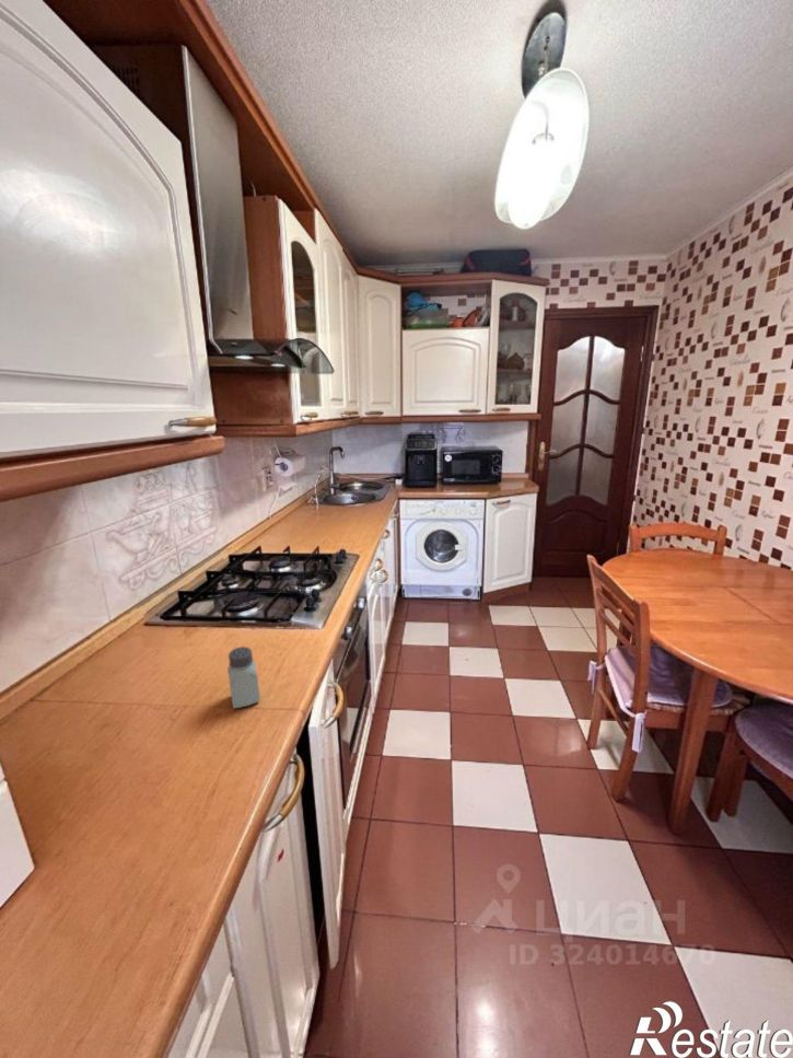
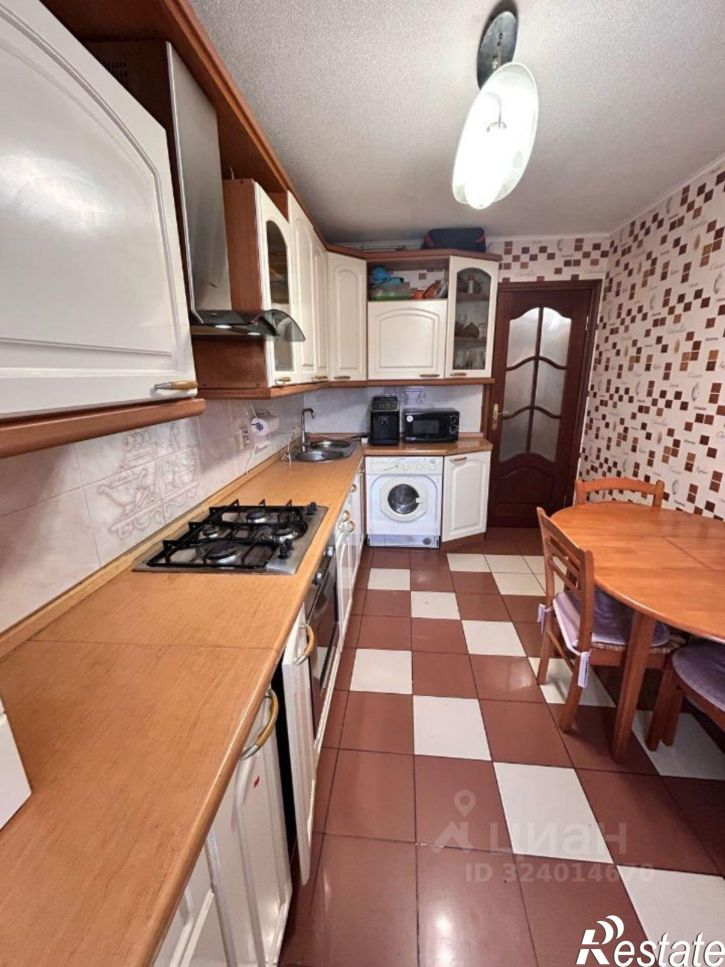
- saltshaker [226,646,261,709]
